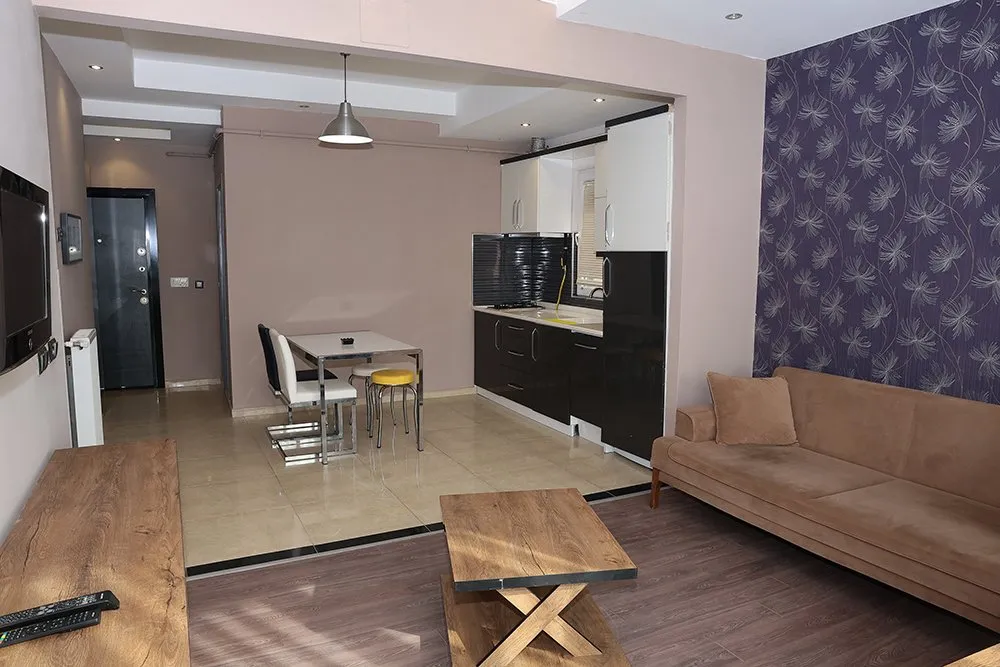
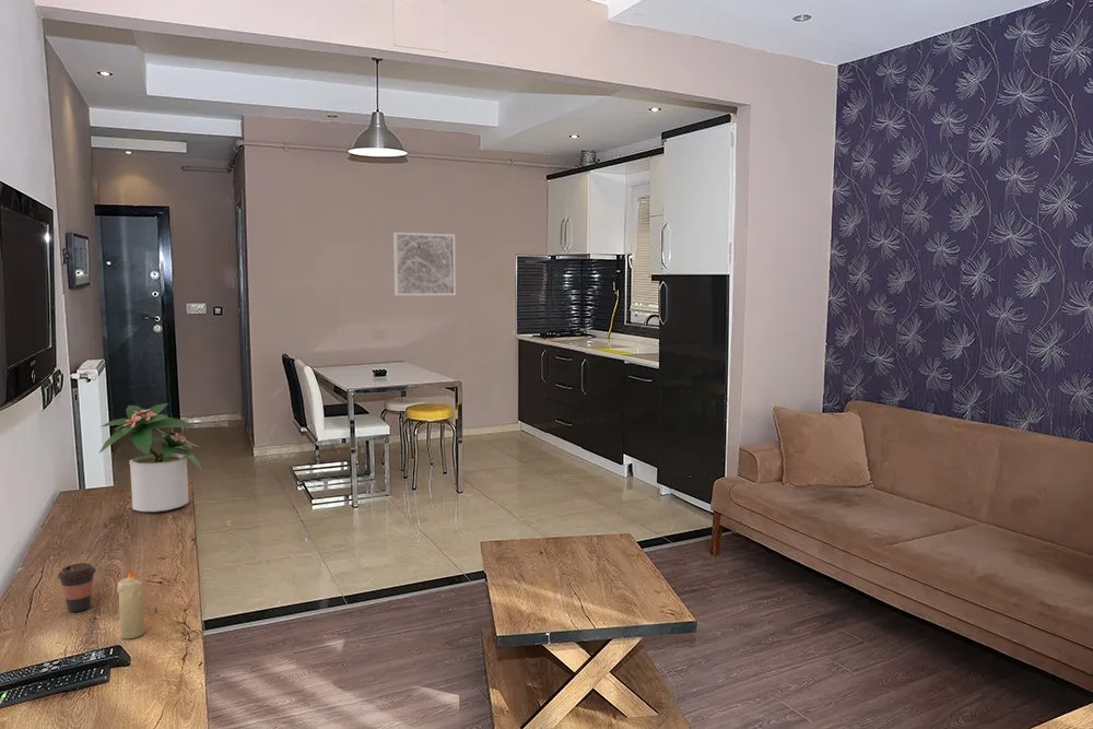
+ candle [116,568,145,639]
+ wall art [392,231,457,297]
+ coffee cup [57,562,97,613]
+ potted plant [98,402,203,514]
